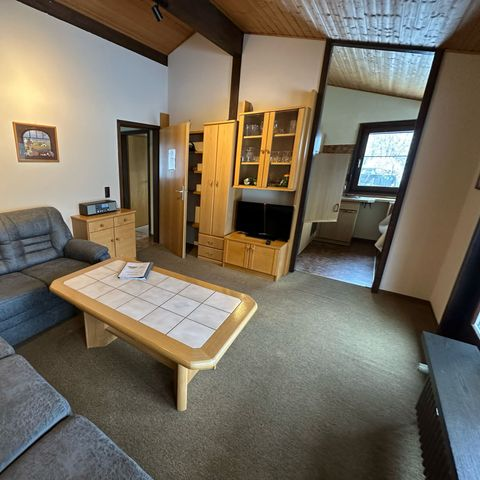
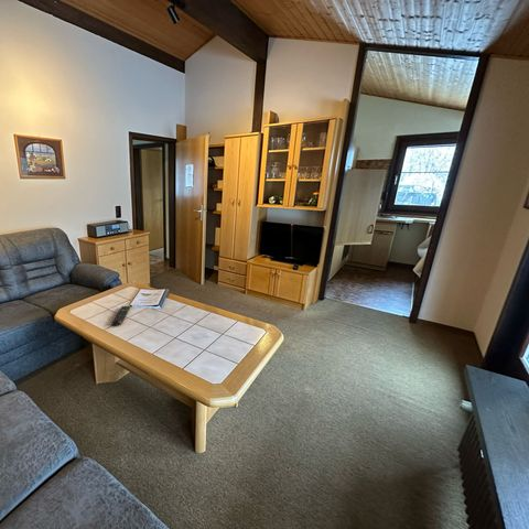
+ remote control [110,305,132,327]
